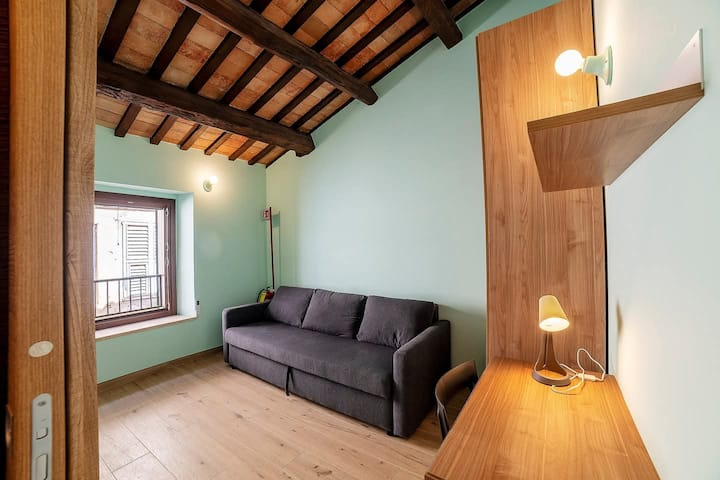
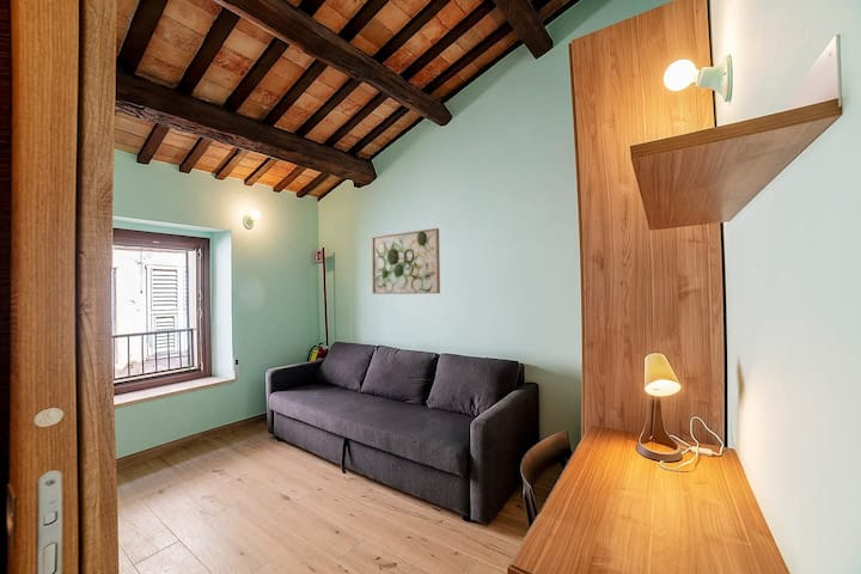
+ wall art [371,227,441,295]
